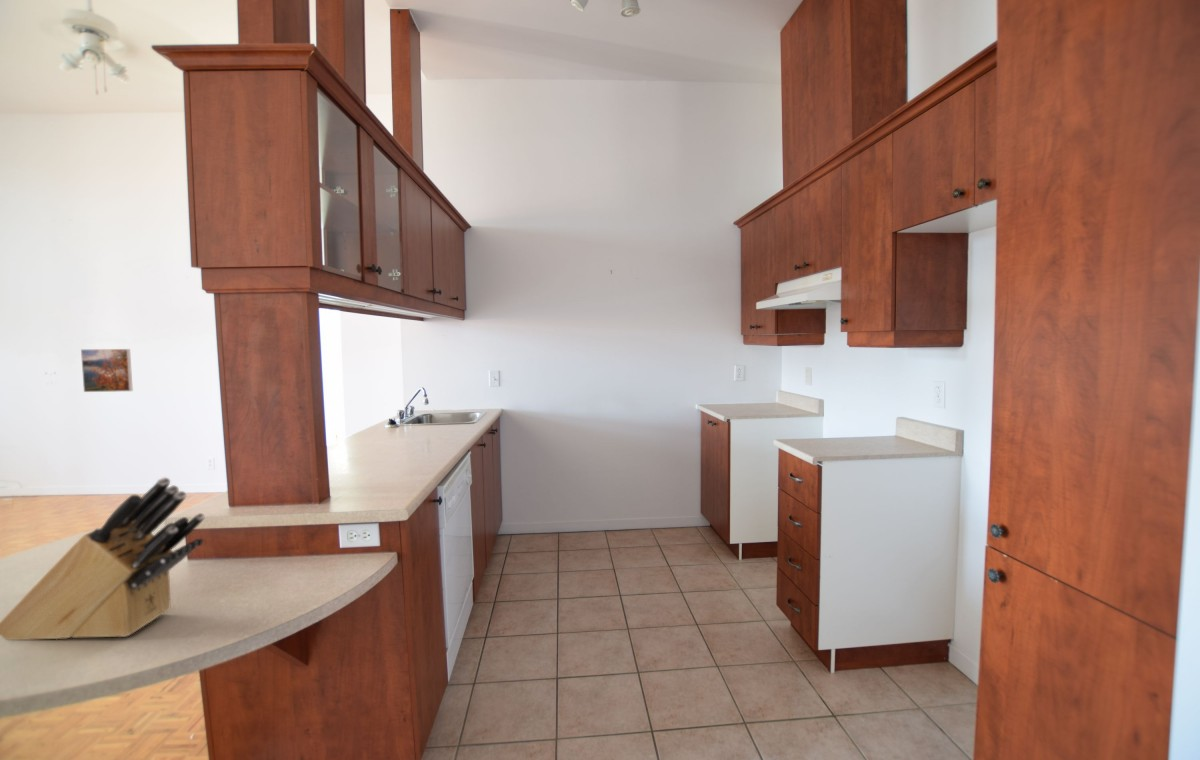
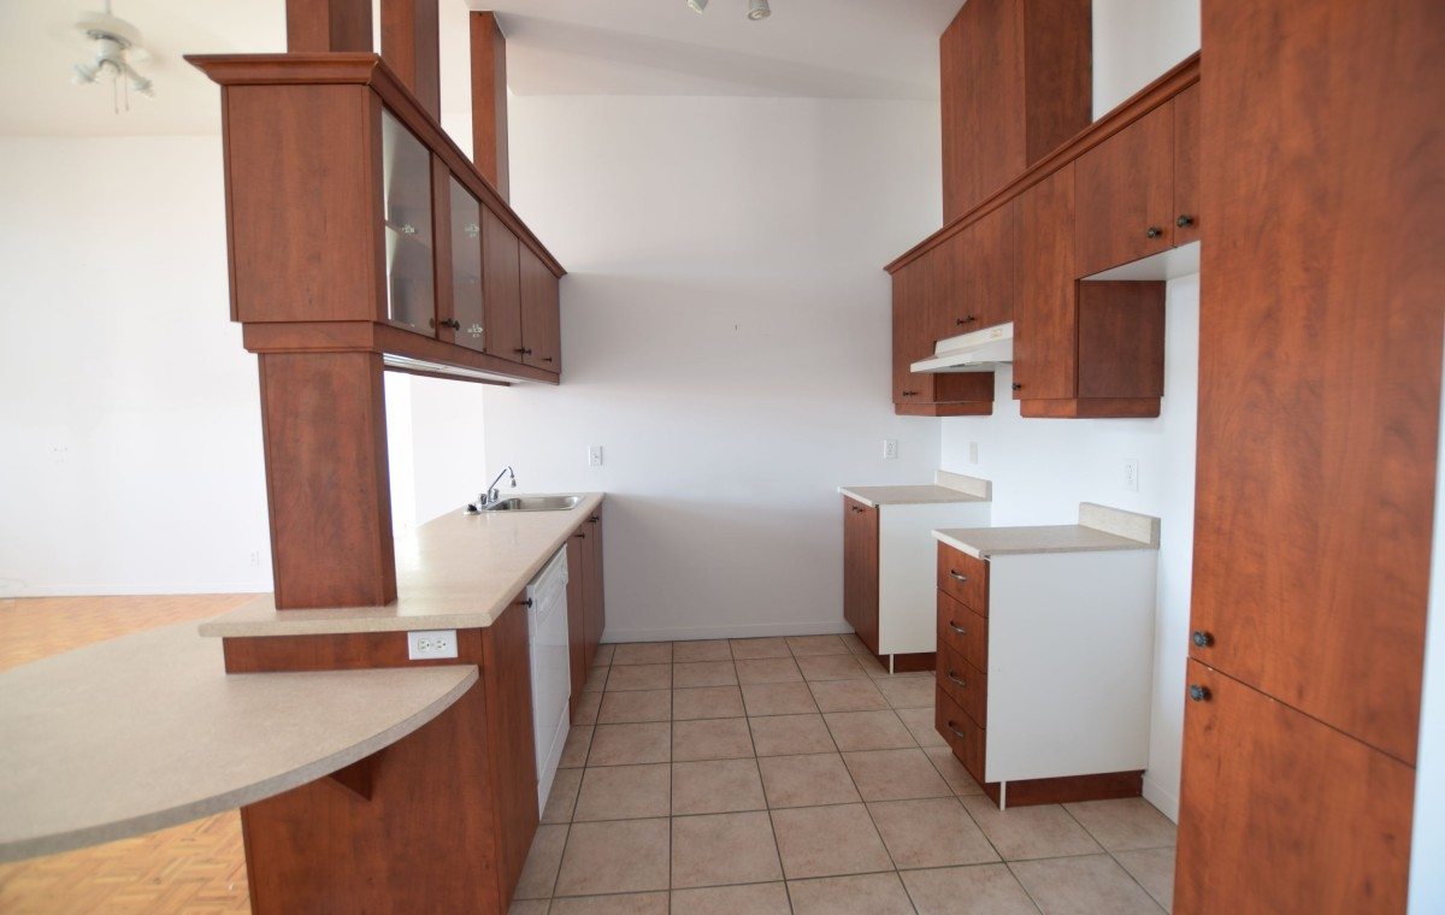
- knife block [0,476,206,641]
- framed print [80,348,134,393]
